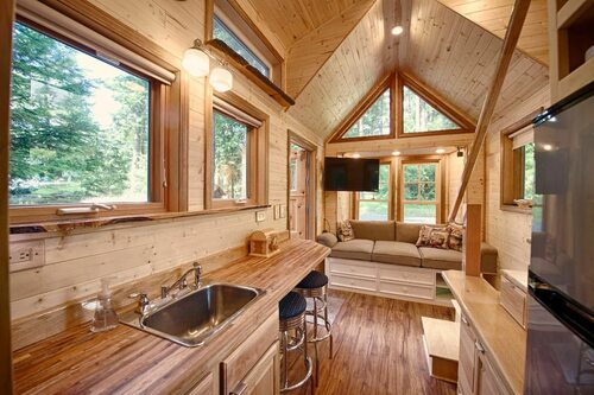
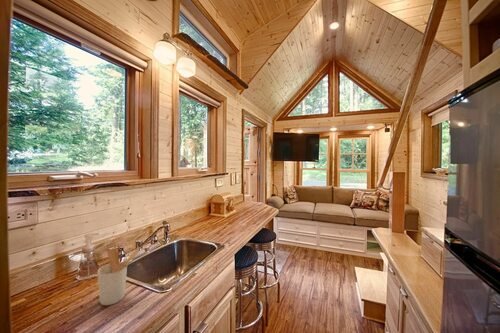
+ utensil holder [96,246,141,306]
